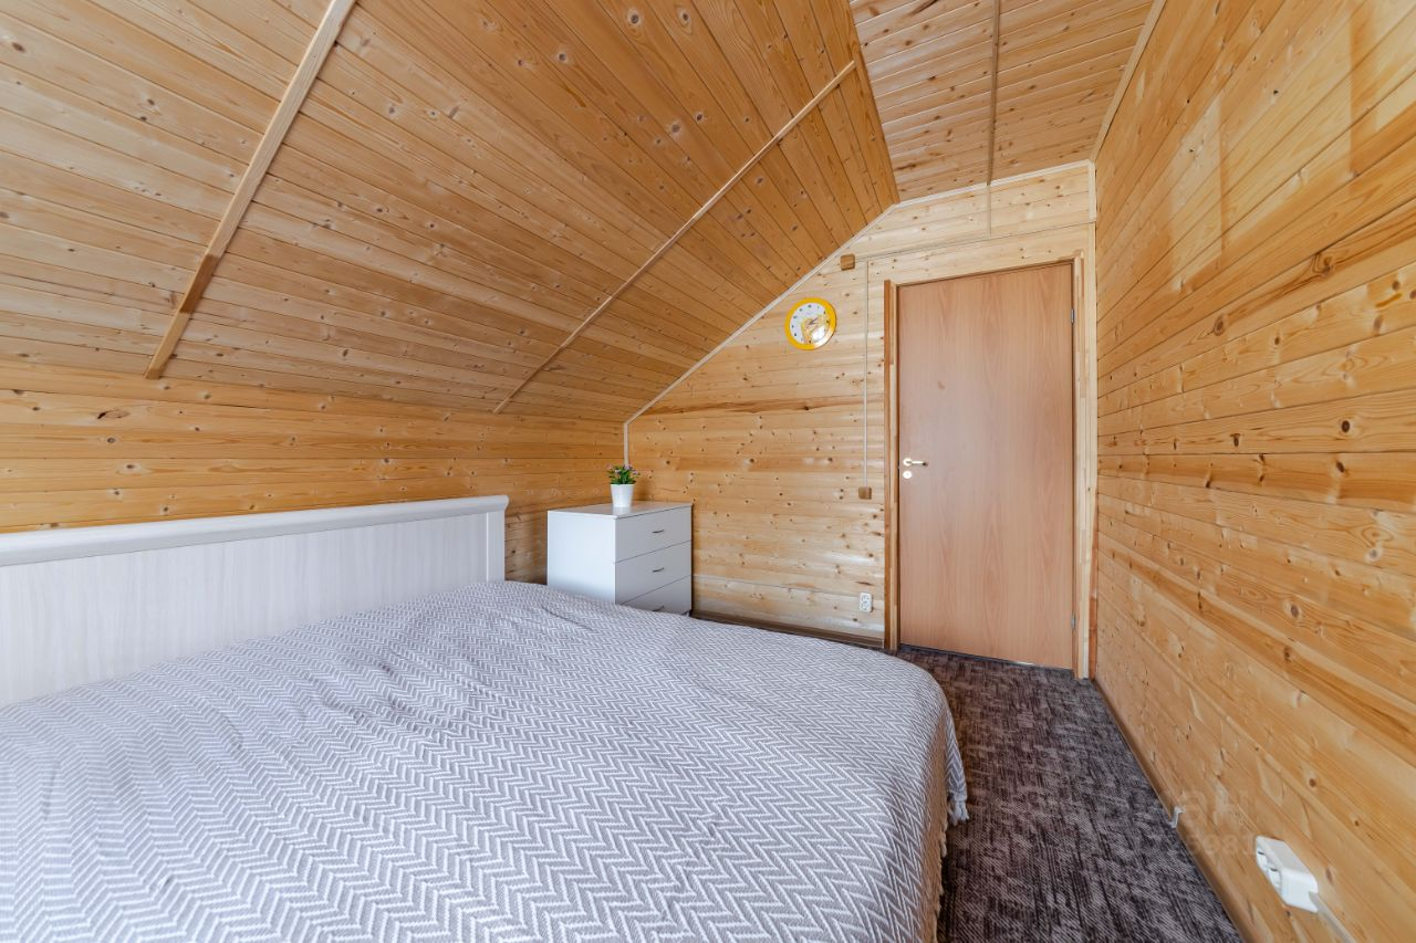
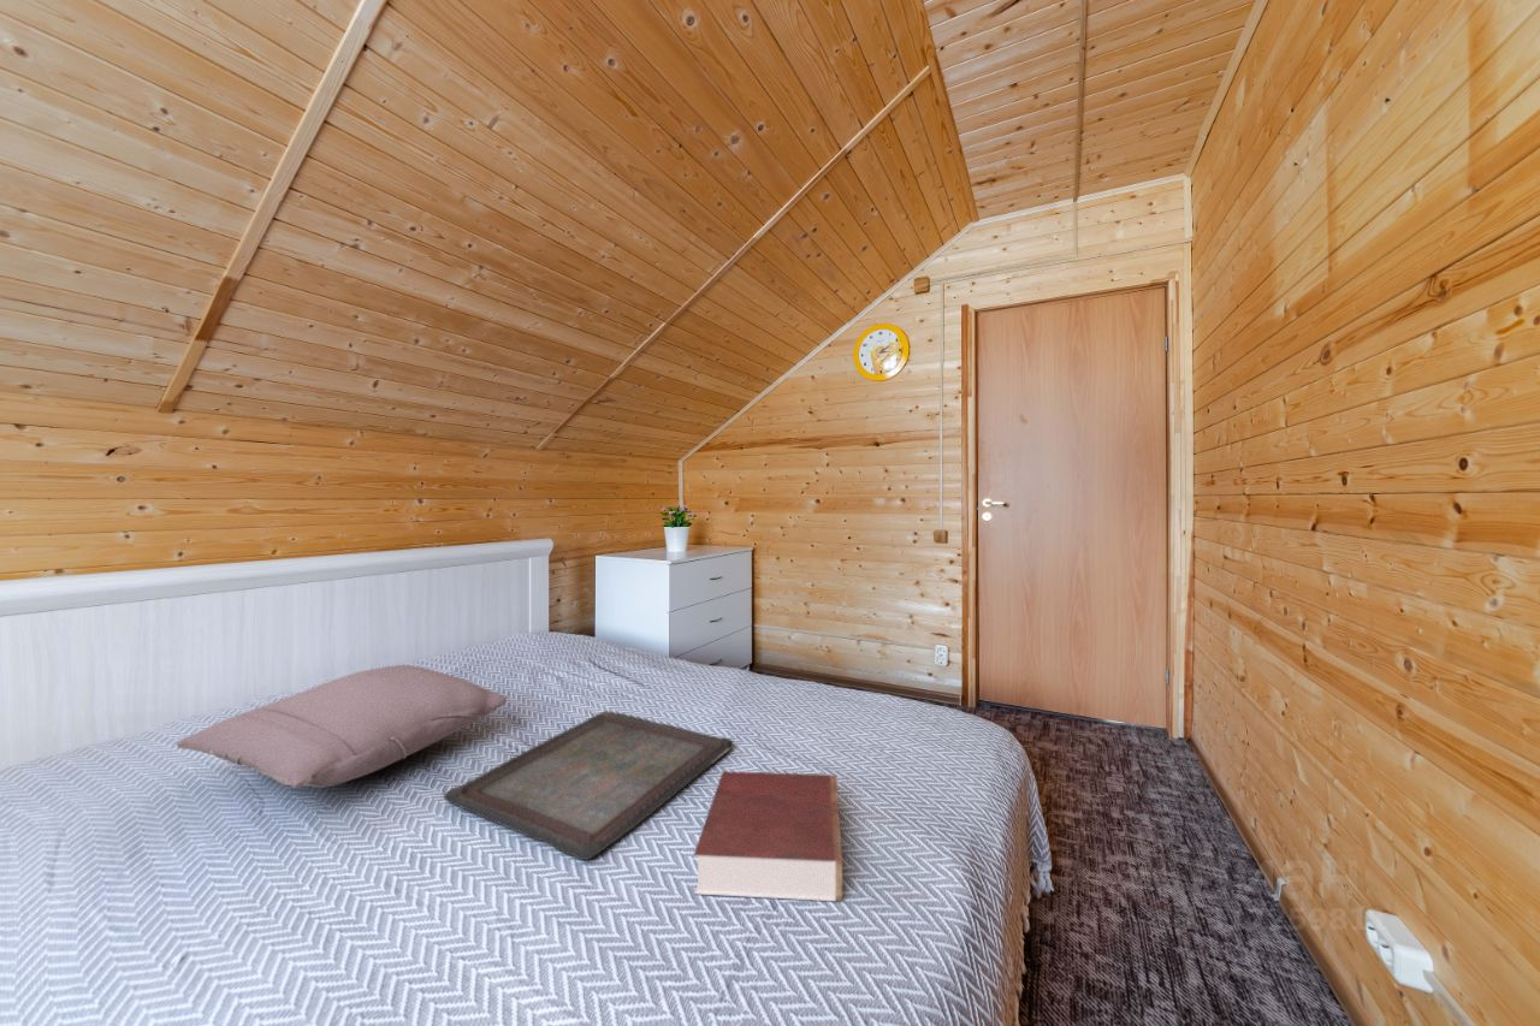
+ pillow [176,664,508,789]
+ book [693,770,843,902]
+ serving tray [443,710,735,861]
